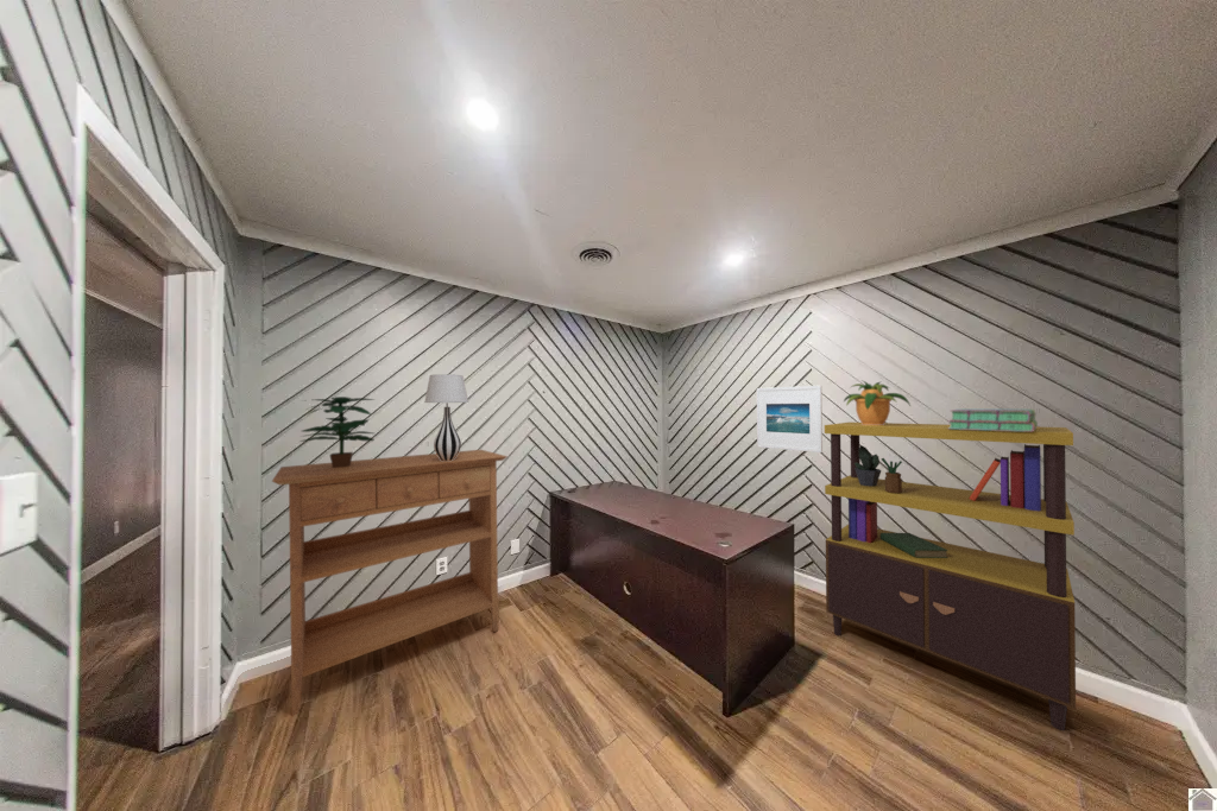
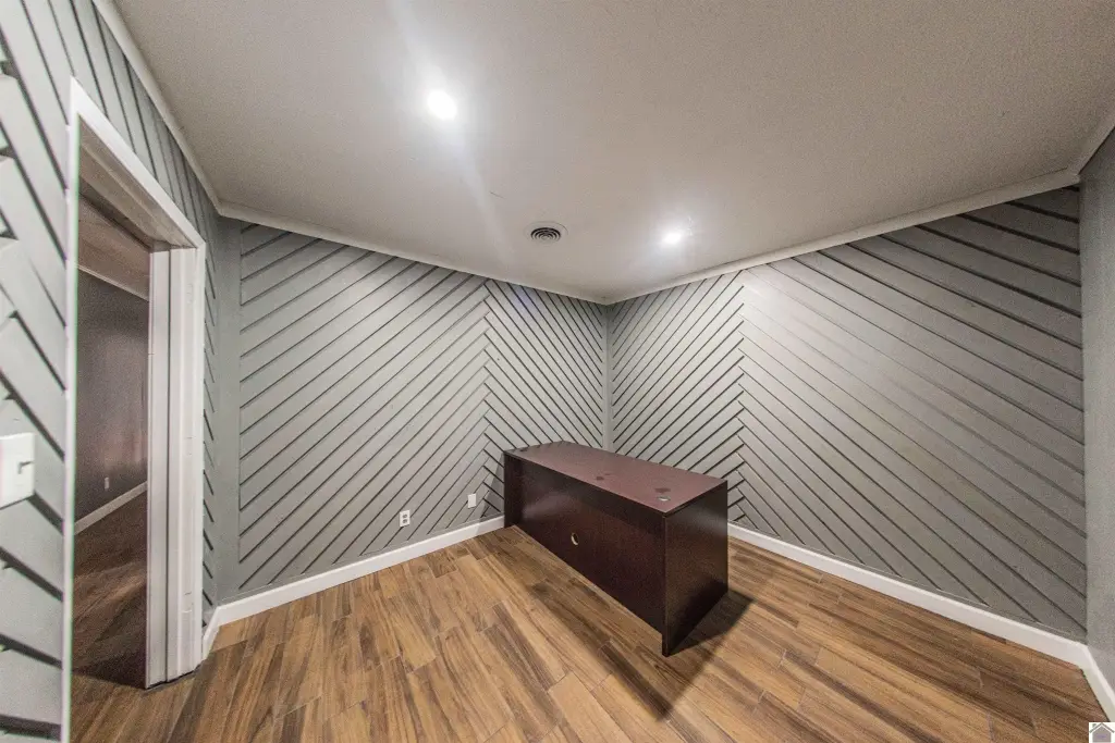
- stack of books [947,408,1039,431]
- potted plant [843,380,912,425]
- table lamp [423,373,469,461]
- bookcase [824,422,1077,731]
- console table [271,449,509,716]
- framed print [756,385,824,454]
- potted plant [298,395,377,468]
